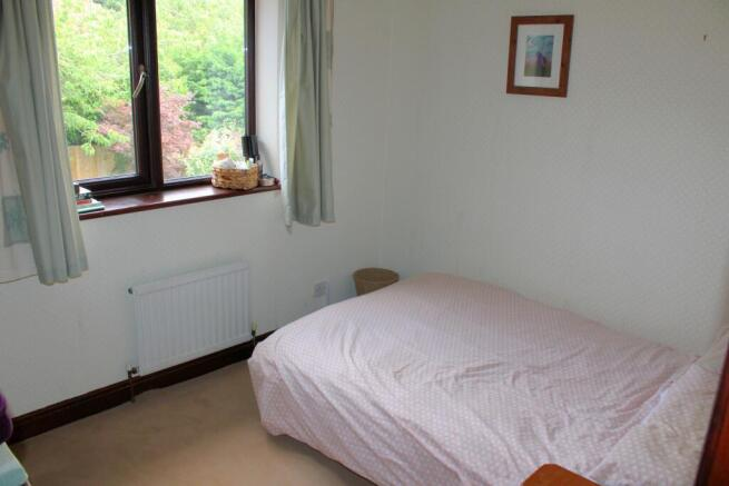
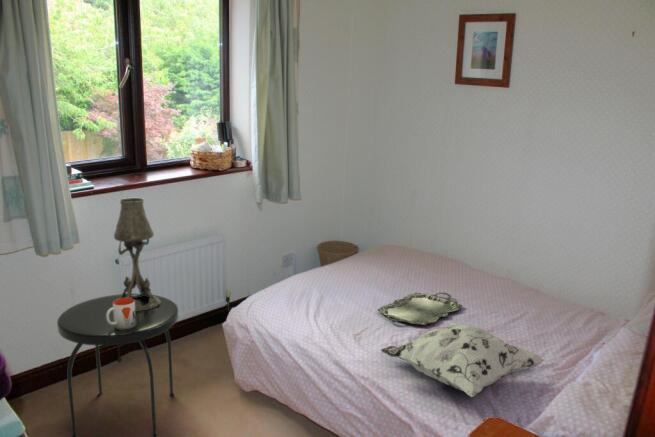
+ mug [106,298,136,329]
+ serving tray [377,292,463,326]
+ table lamp [113,197,161,311]
+ side table [56,293,179,437]
+ decorative pillow [380,322,546,398]
